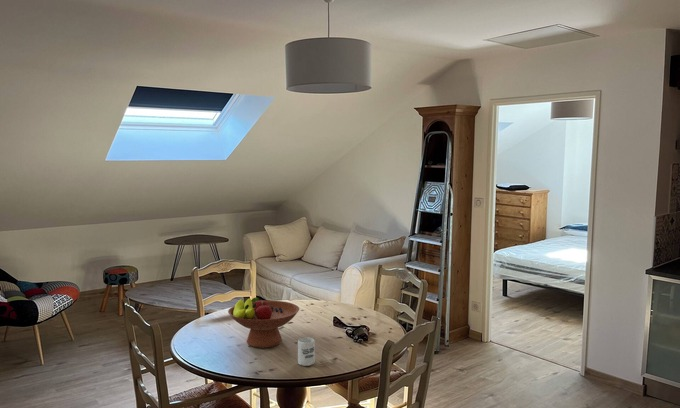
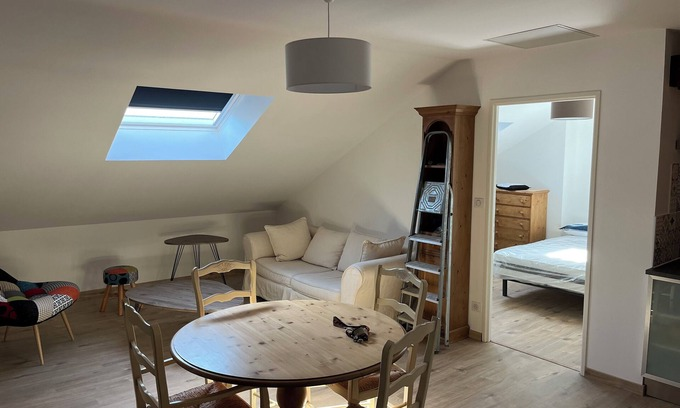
- cup [297,336,316,367]
- fruit bowl [227,297,300,349]
